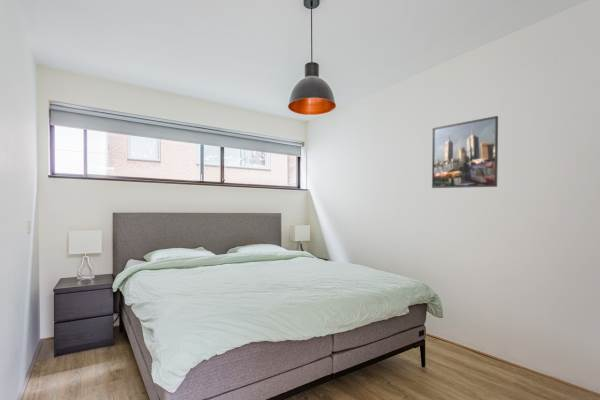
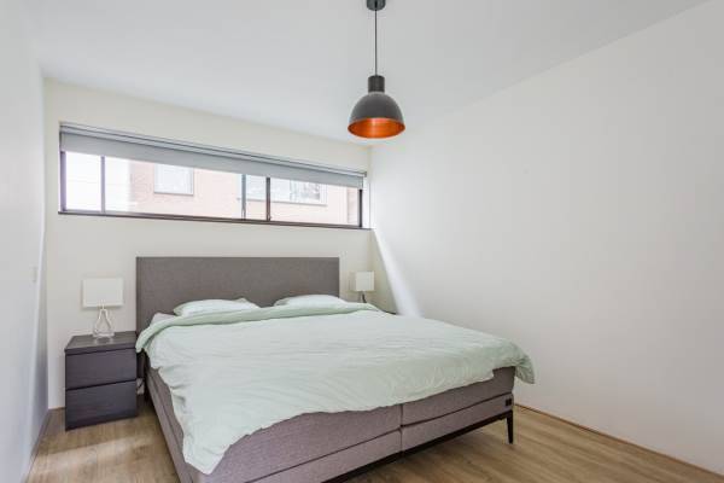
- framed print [431,115,499,189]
